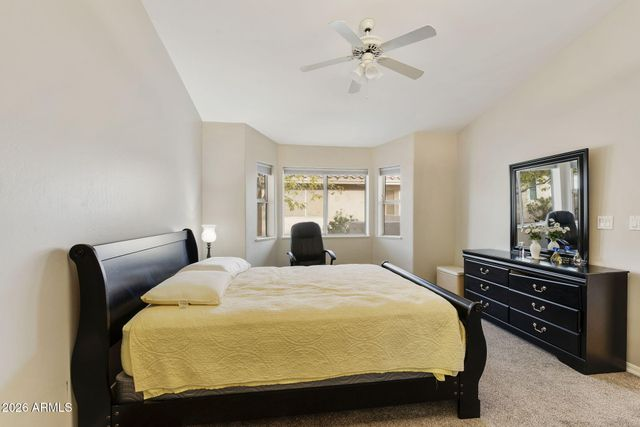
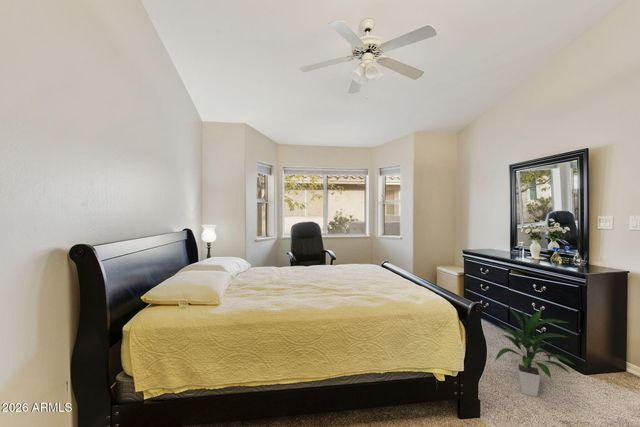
+ indoor plant [493,305,574,398]
